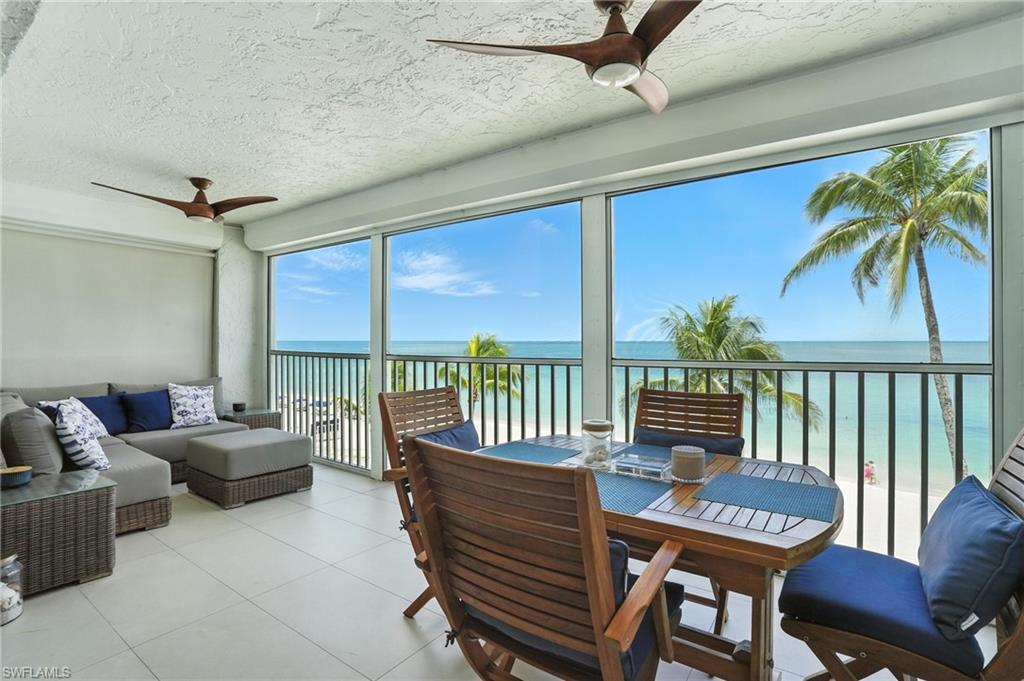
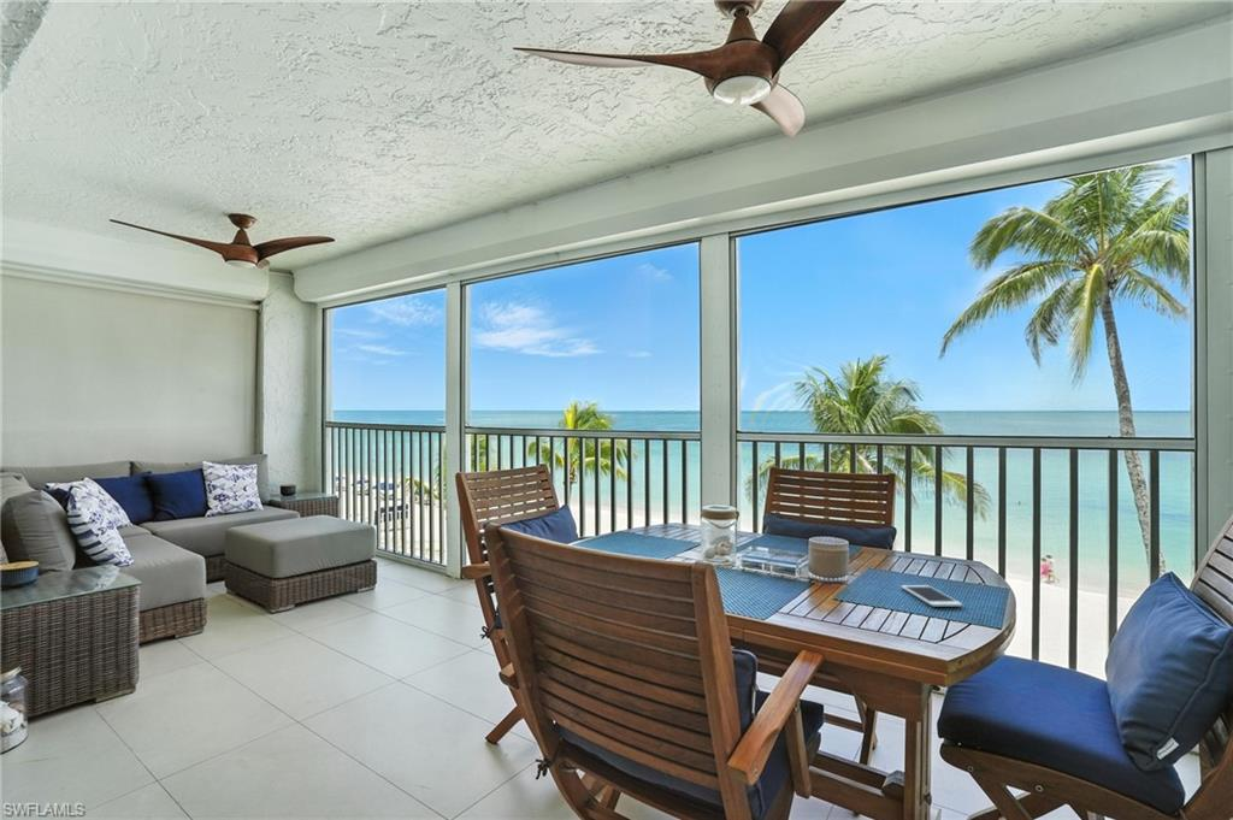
+ cell phone [899,584,963,608]
